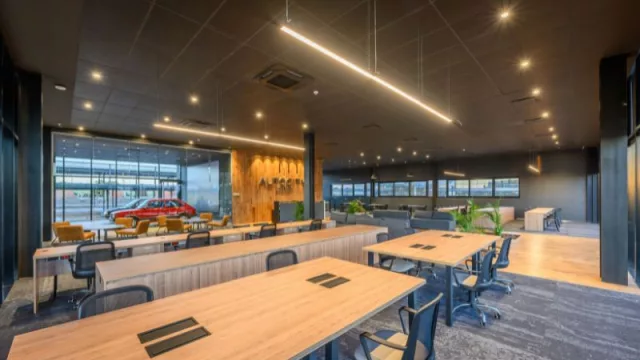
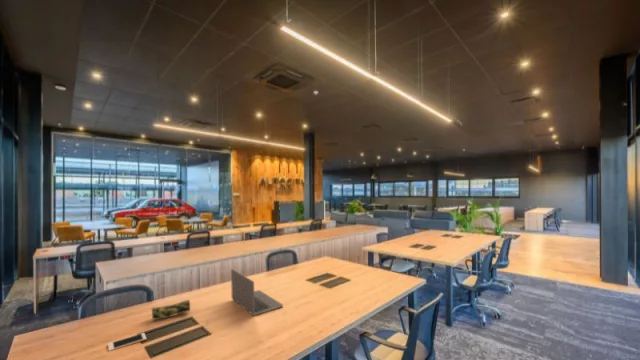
+ cell phone [107,332,147,352]
+ laptop [230,268,284,317]
+ pencil case [149,299,191,321]
